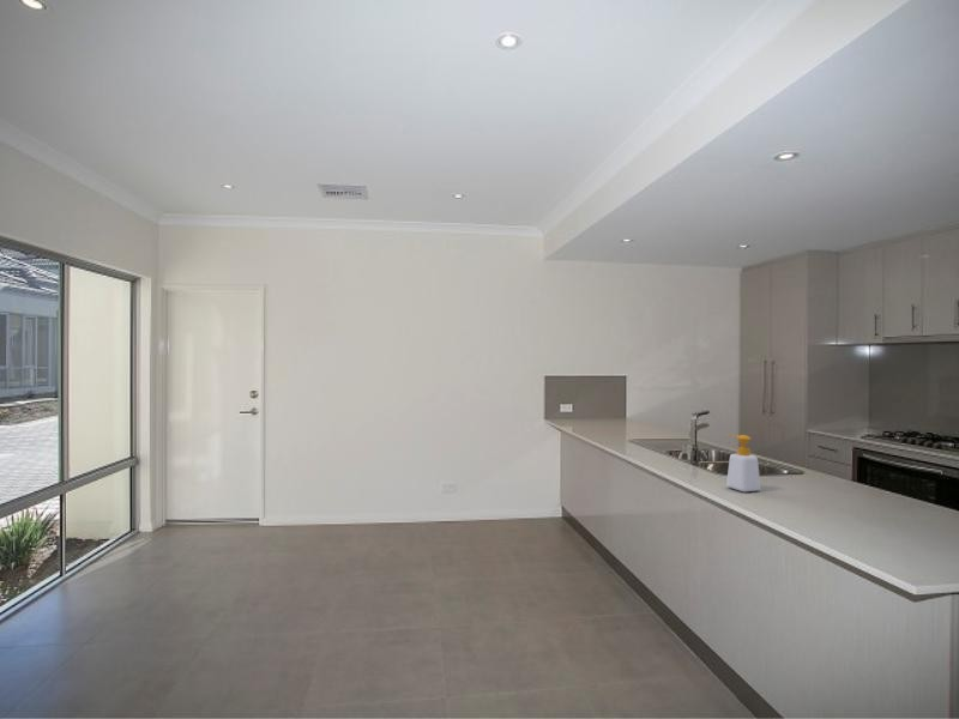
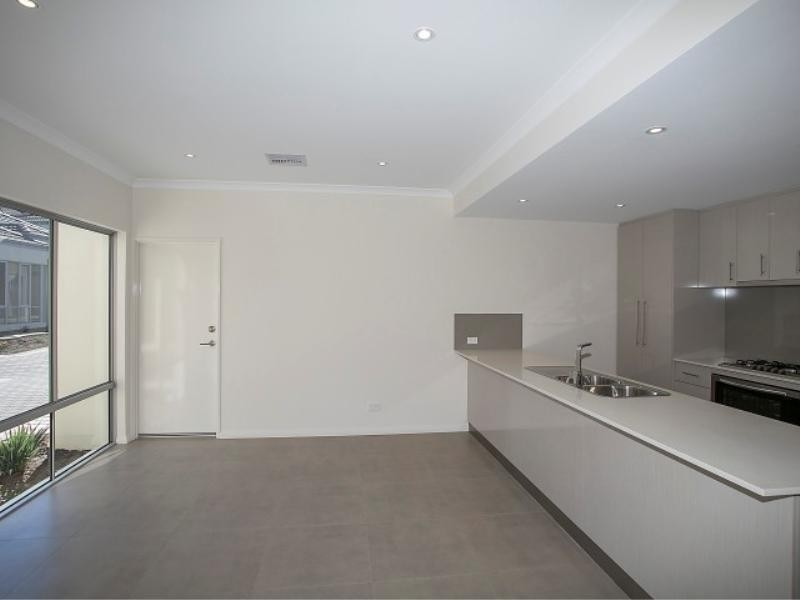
- soap bottle [725,434,761,493]
